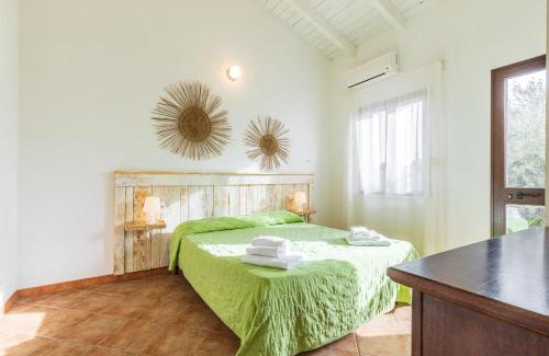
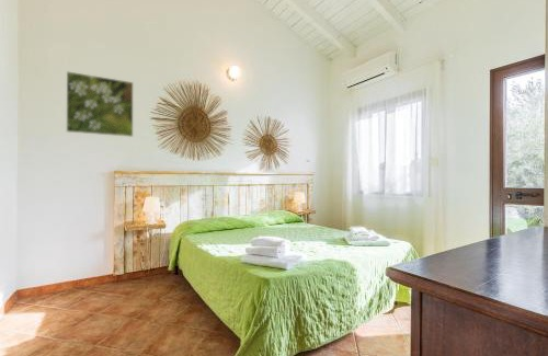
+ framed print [66,70,134,138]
